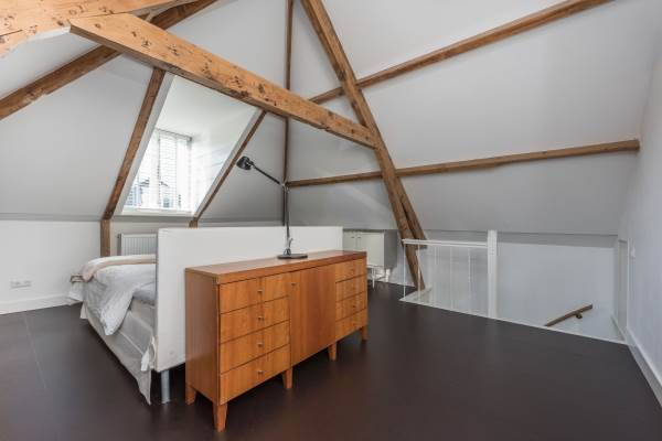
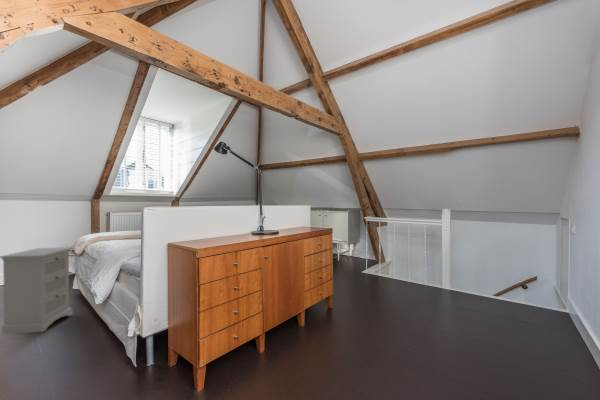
+ nightstand [0,246,75,334]
